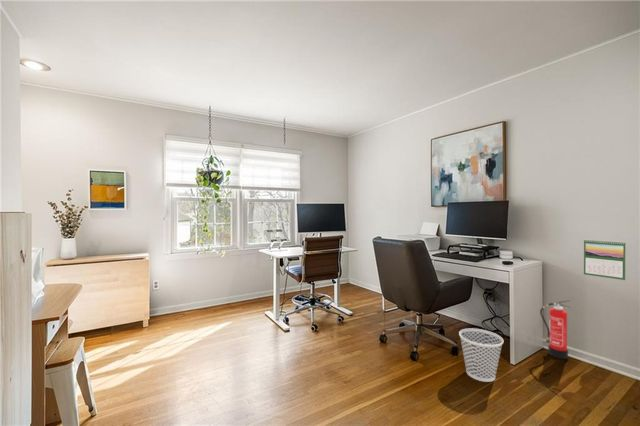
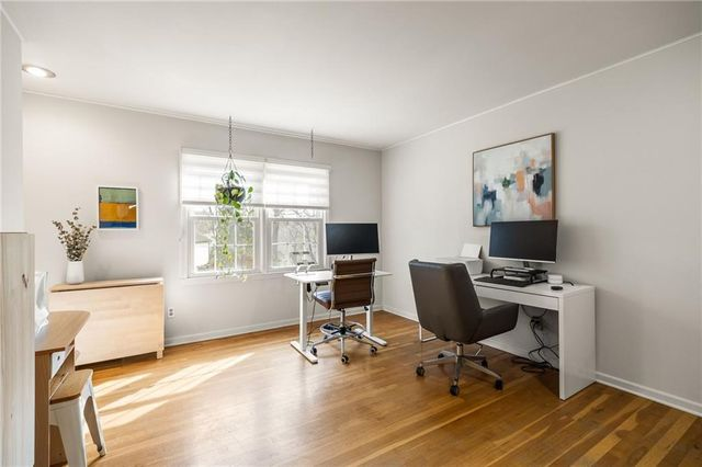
- calendar [583,238,627,281]
- fire extinguisher [539,299,572,360]
- wastebasket [458,328,504,383]
